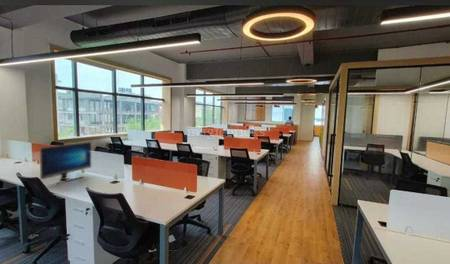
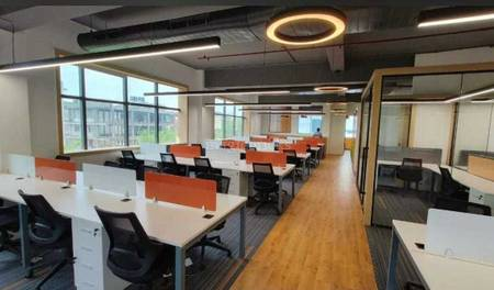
- computer monitor [39,141,92,185]
